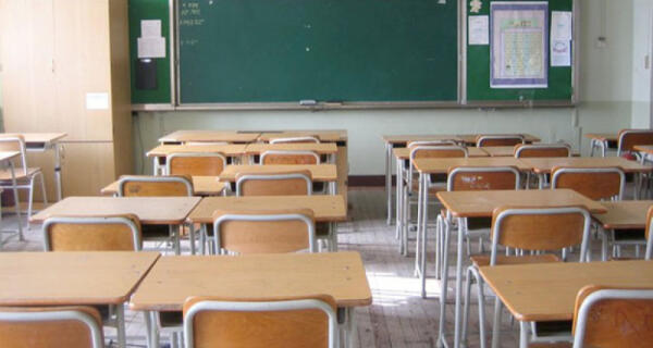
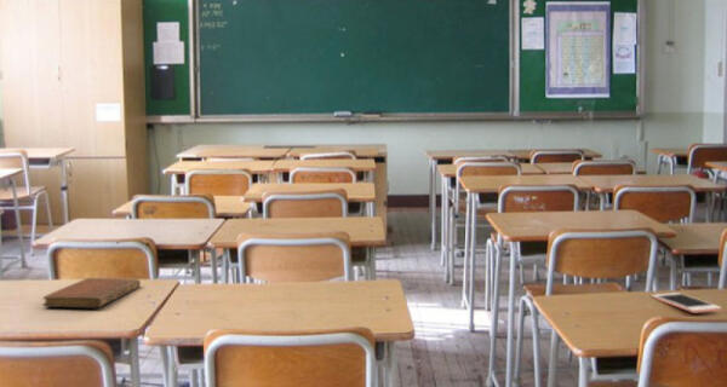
+ notebook [41,277,142,308]
+ cell phone [651,291,722,314]
